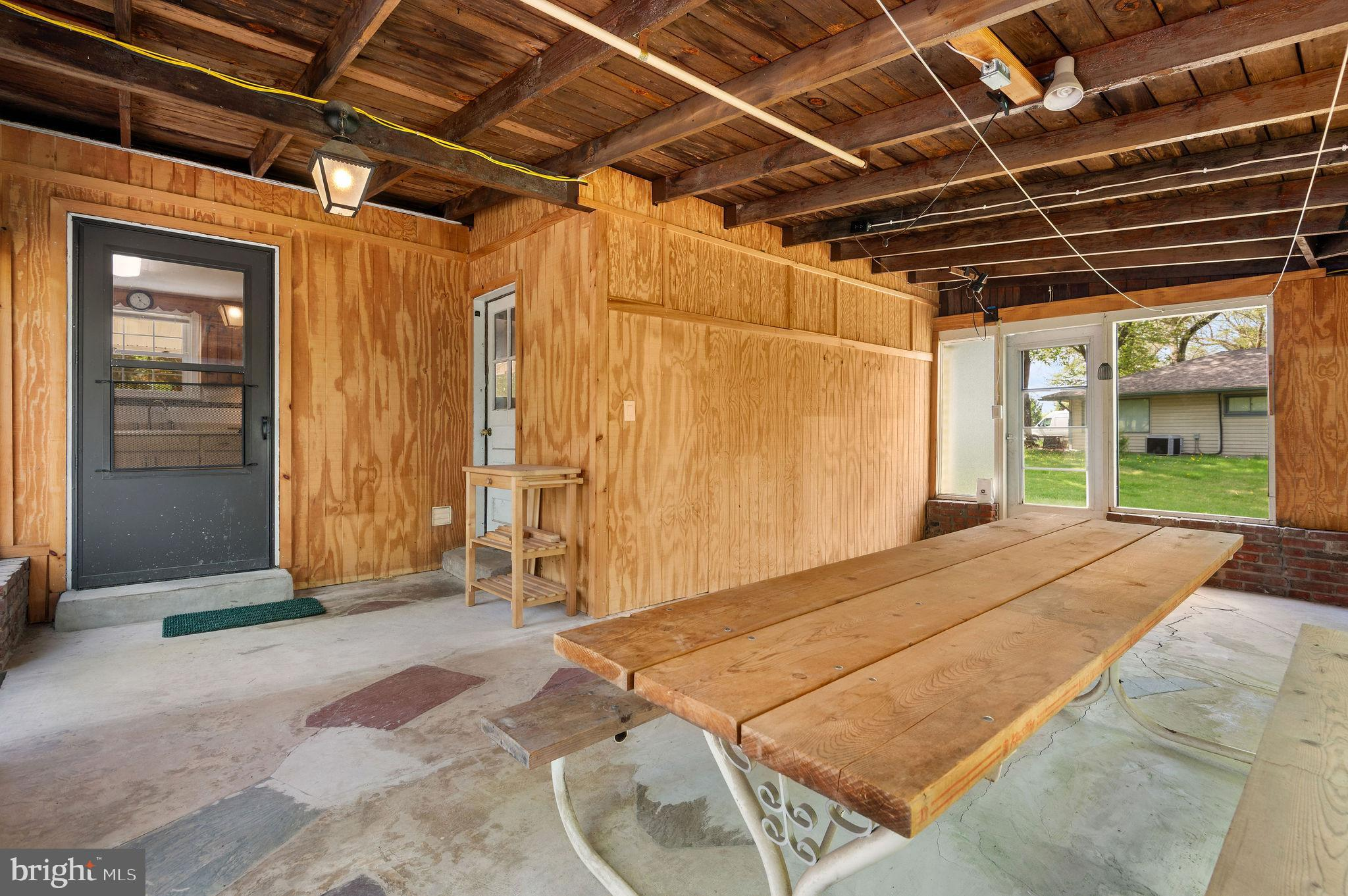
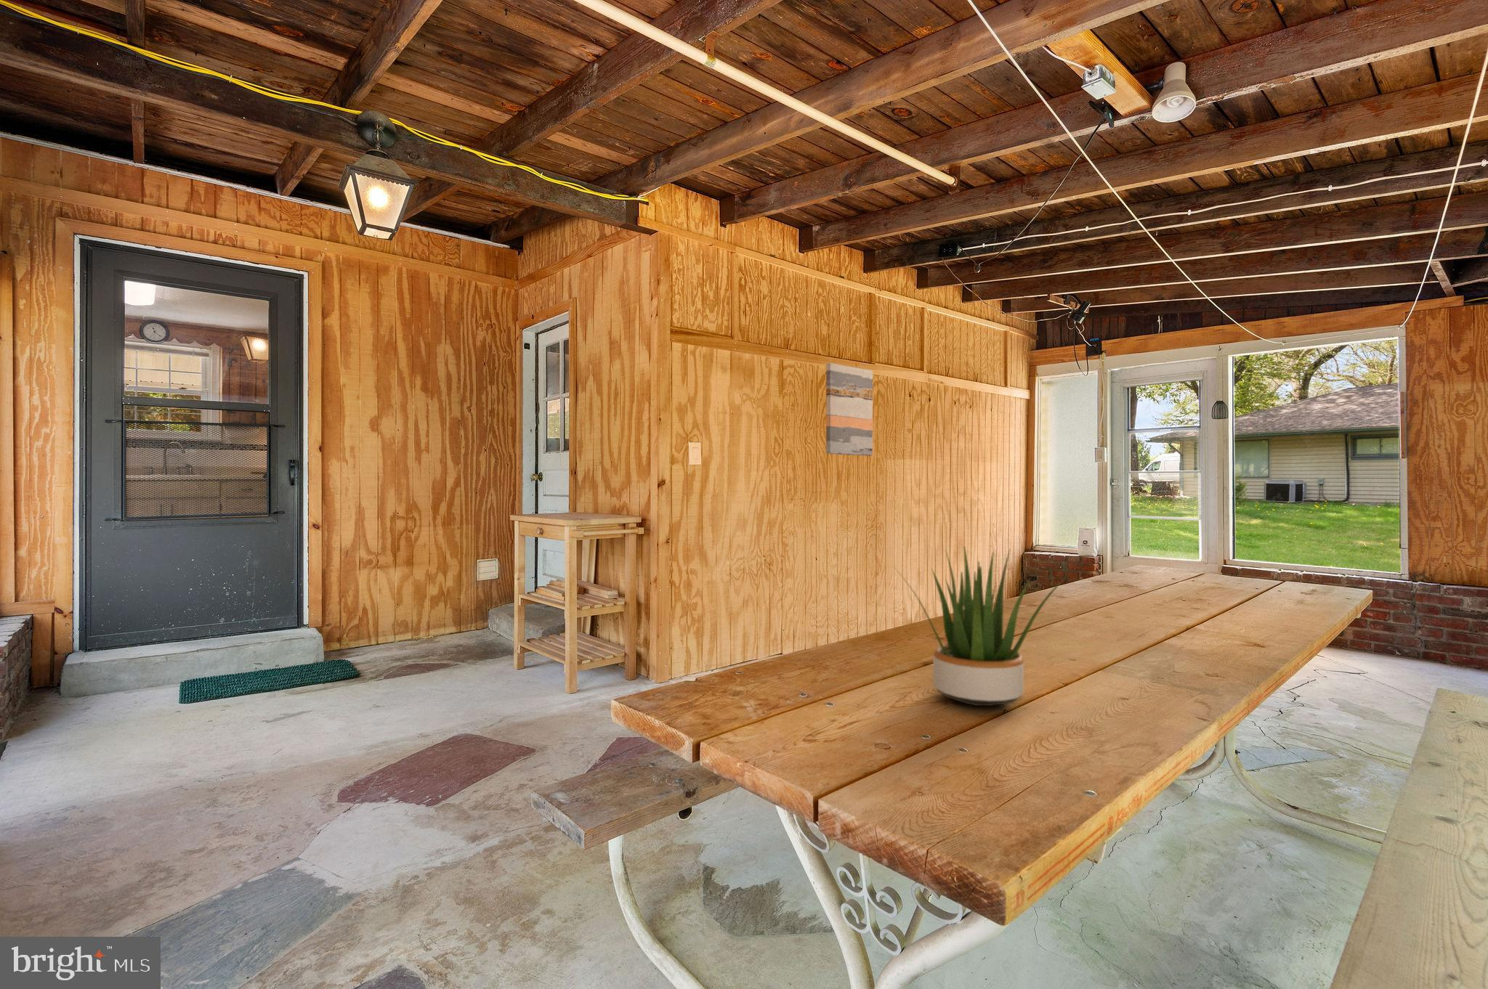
+ potted plant [893,545,1071,706]
+ wall art [826,362,873,457]
